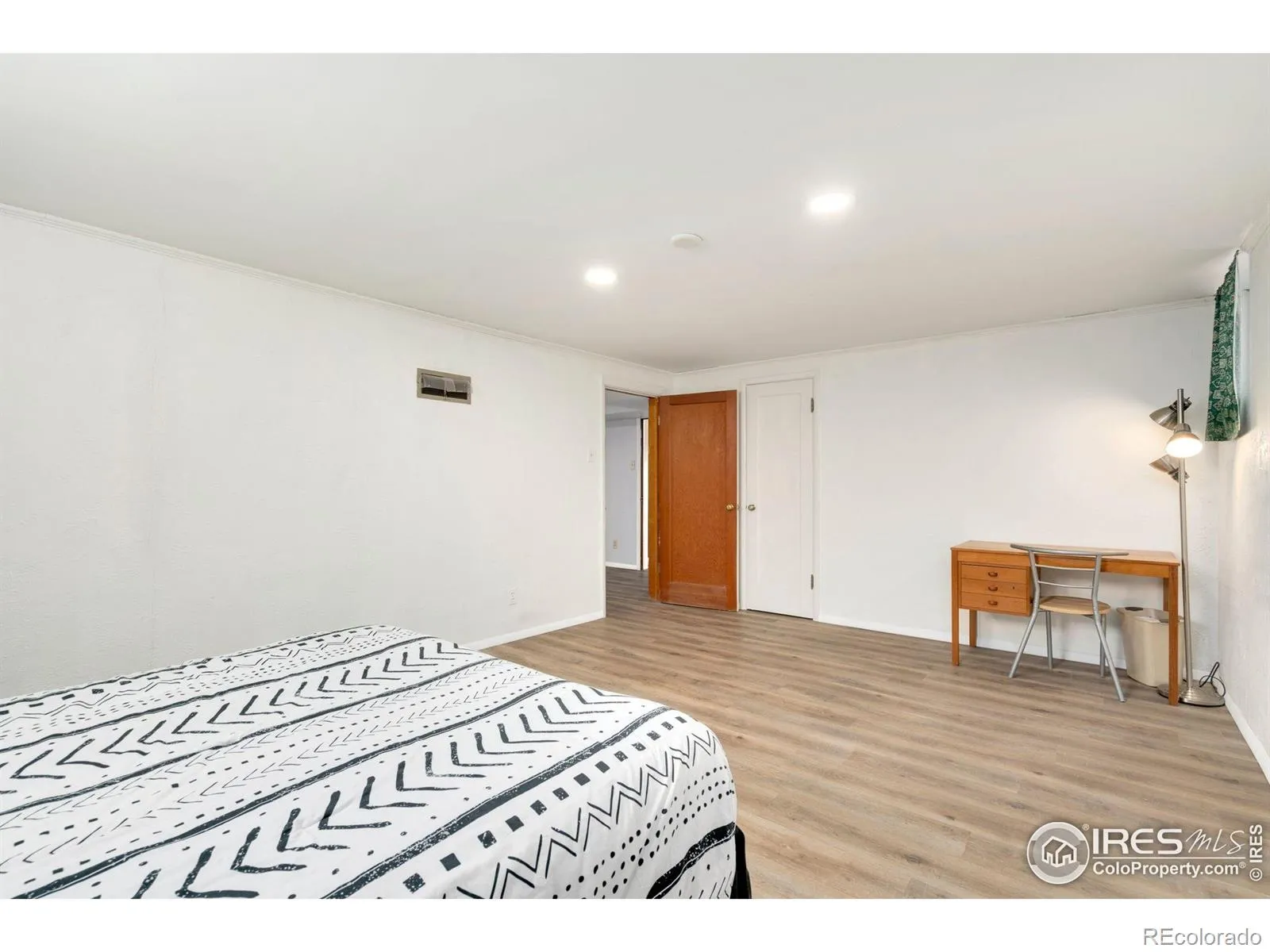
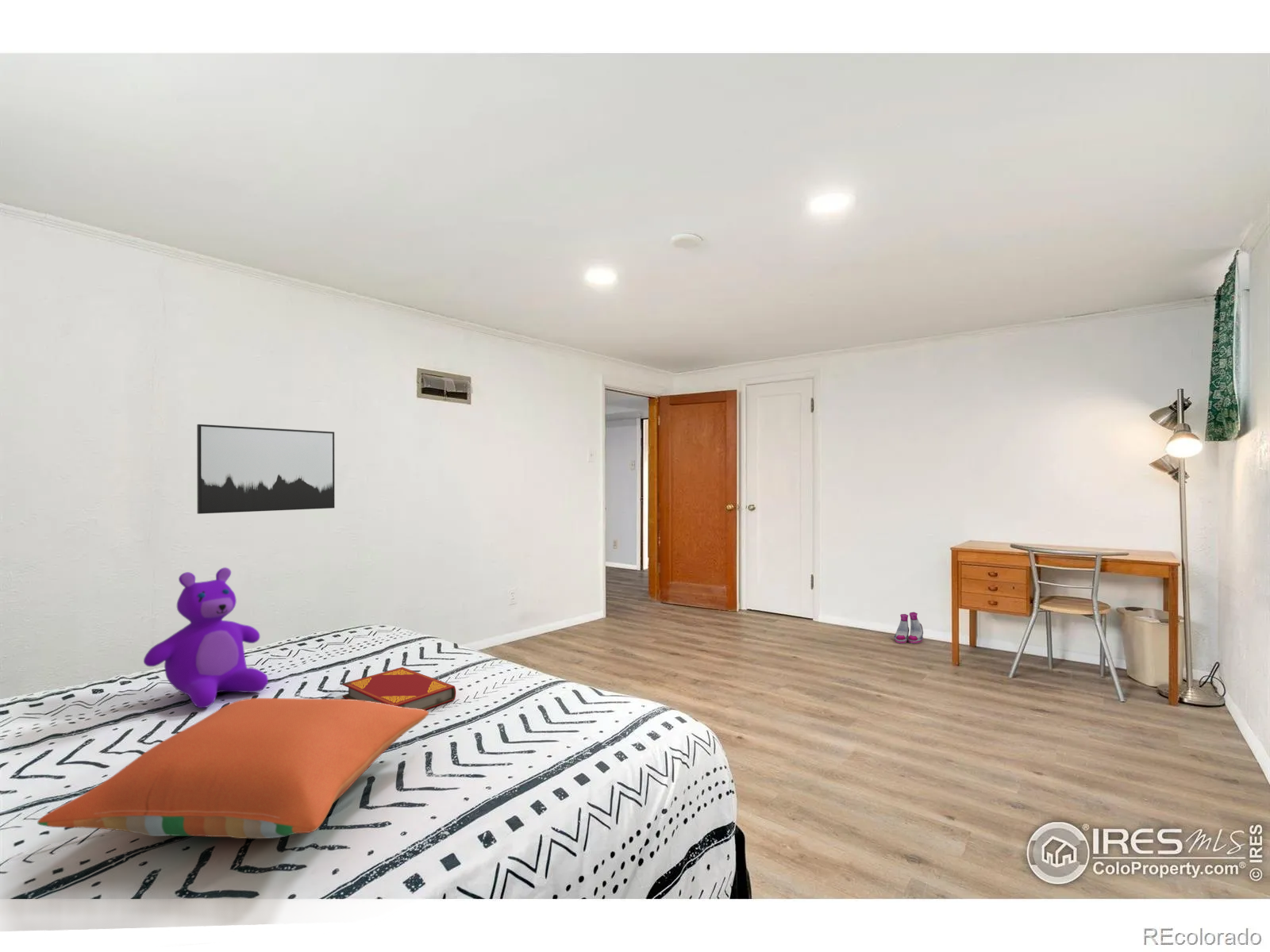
+ wall art [196,424,335,515]
+ pillow [37,697,429,839]
+ teddy bear [143,566,269,708]
+ boots [894,611,924,644]
+ hardback book [342,666,456,711]
